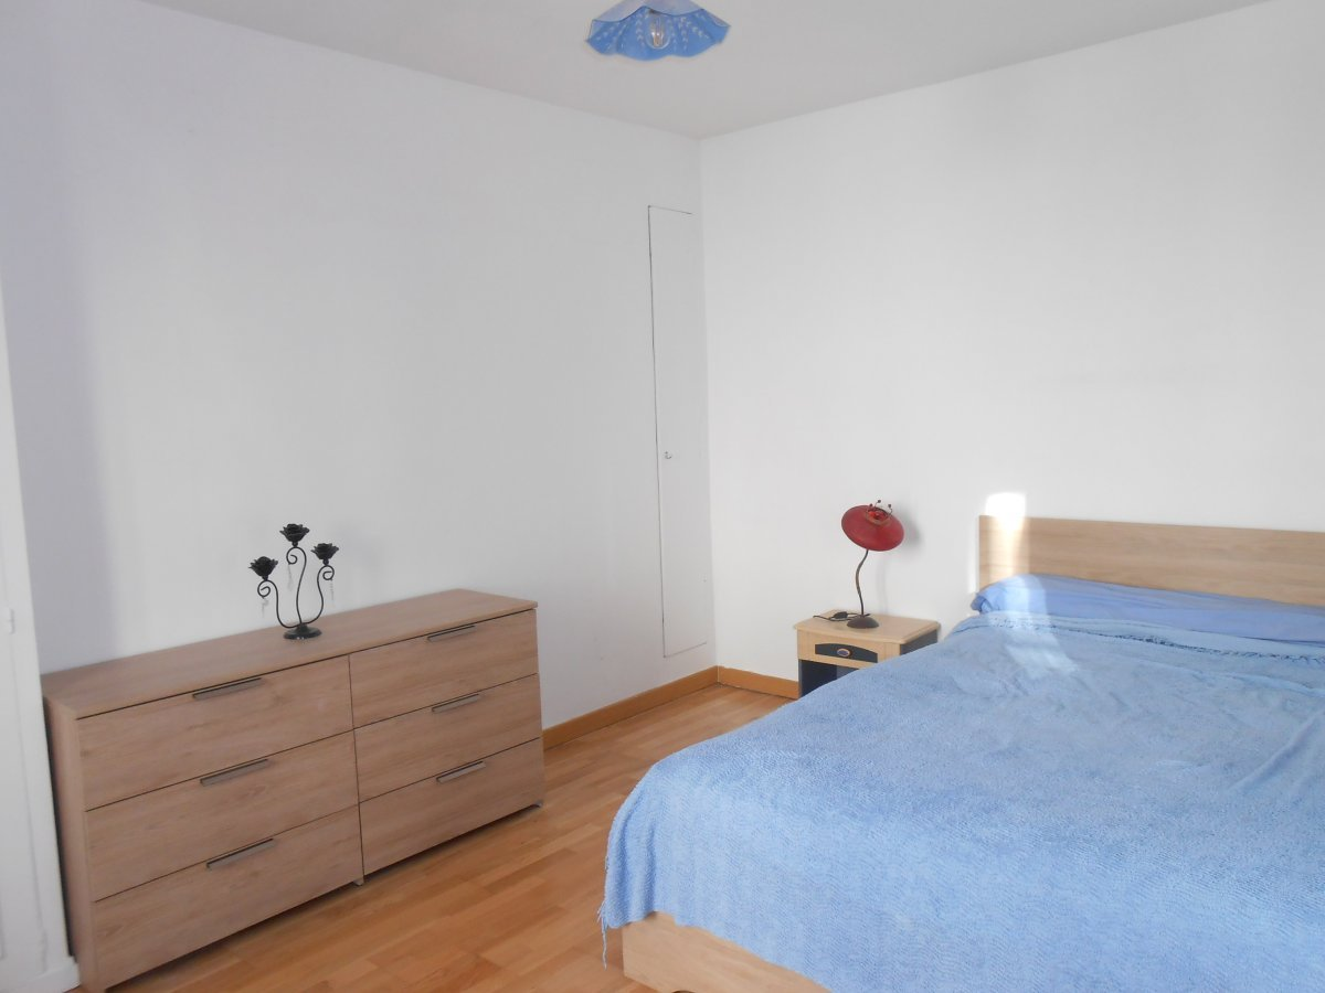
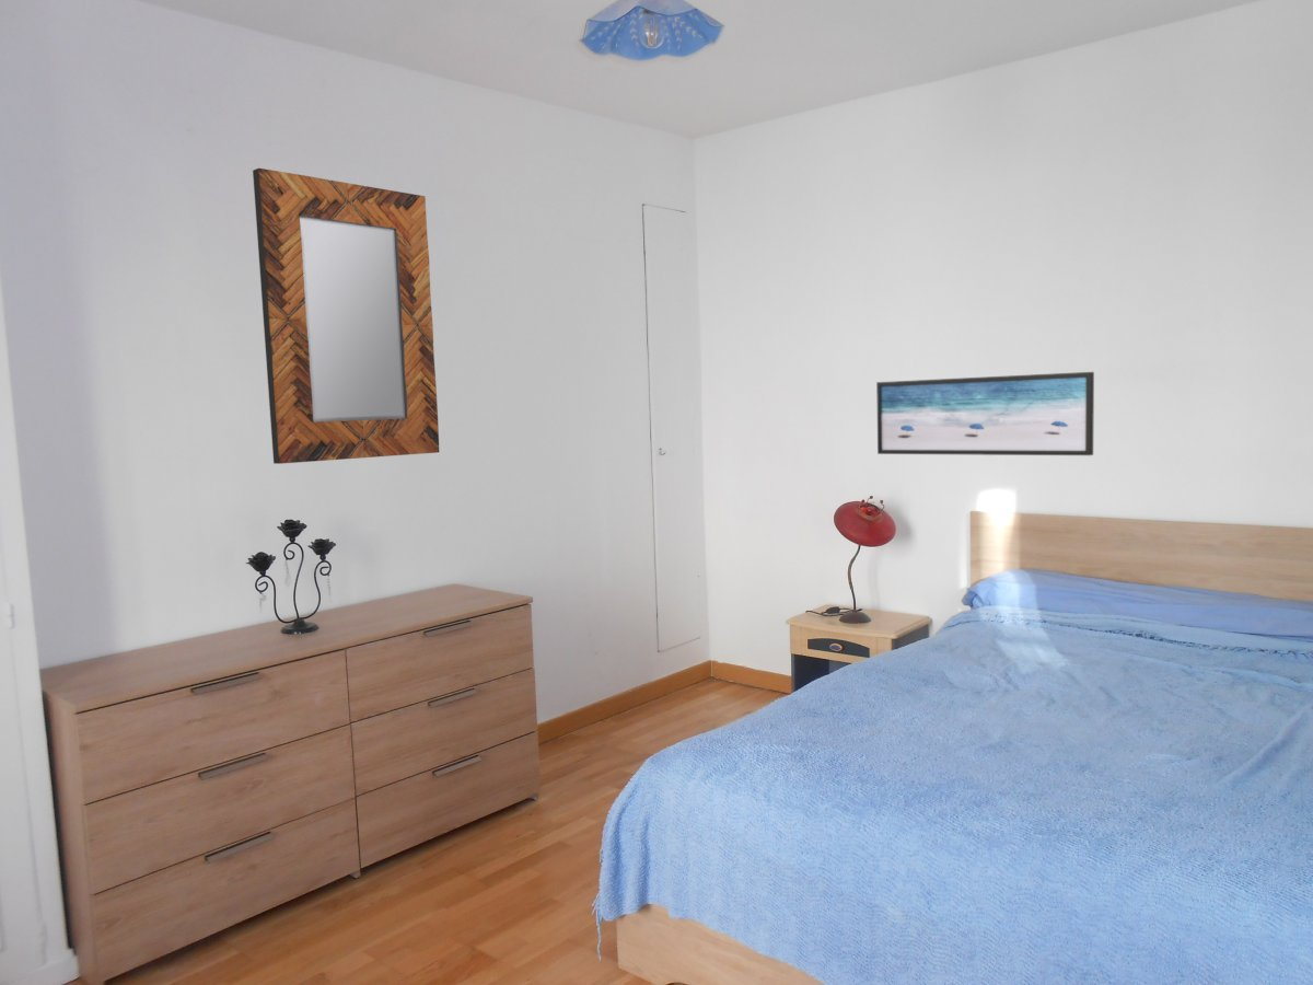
+ wall art [875,371,1095,456]
+ home mirror [252,167,440,465]
